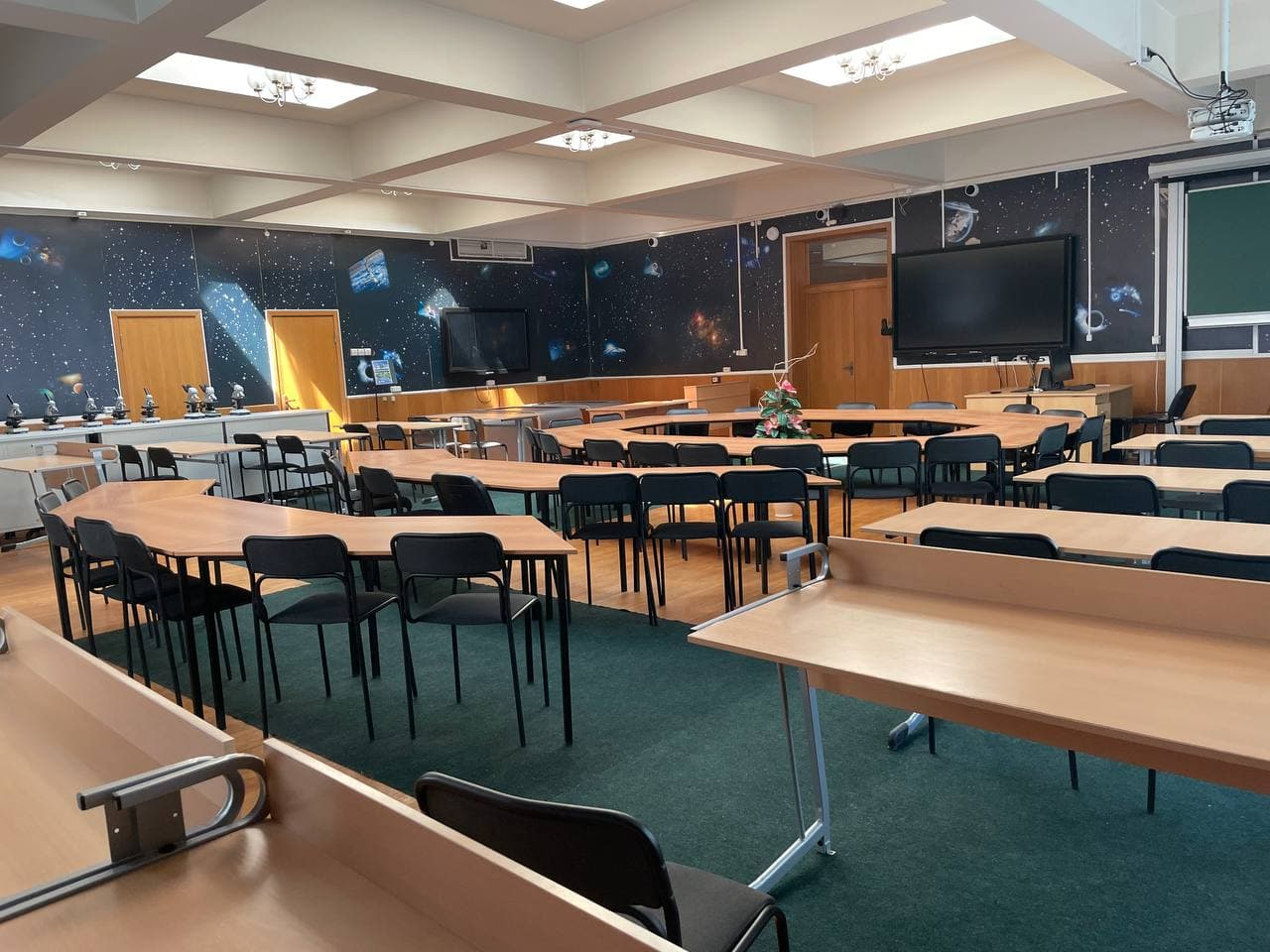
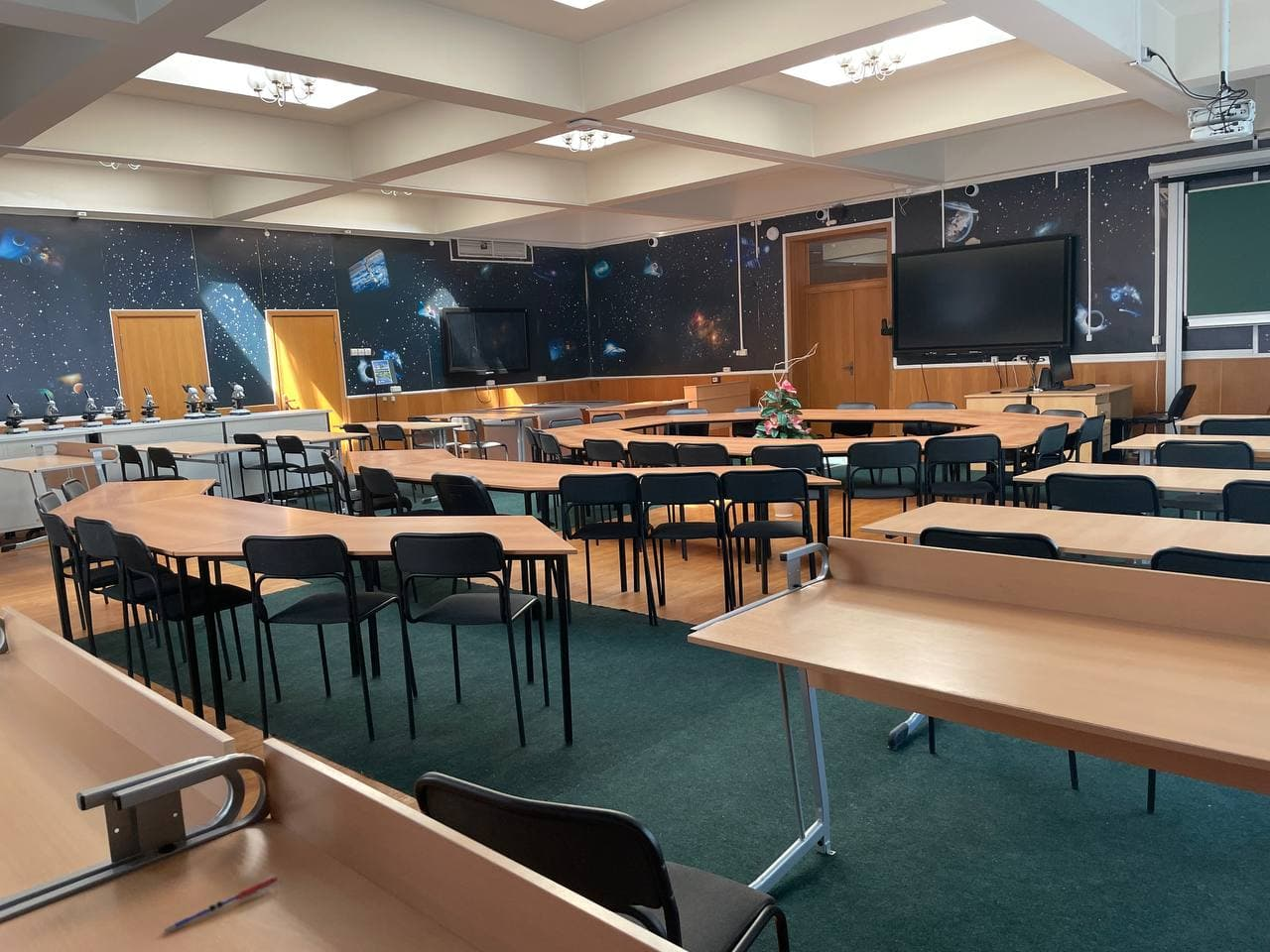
+ pen [163,876,280,934]
